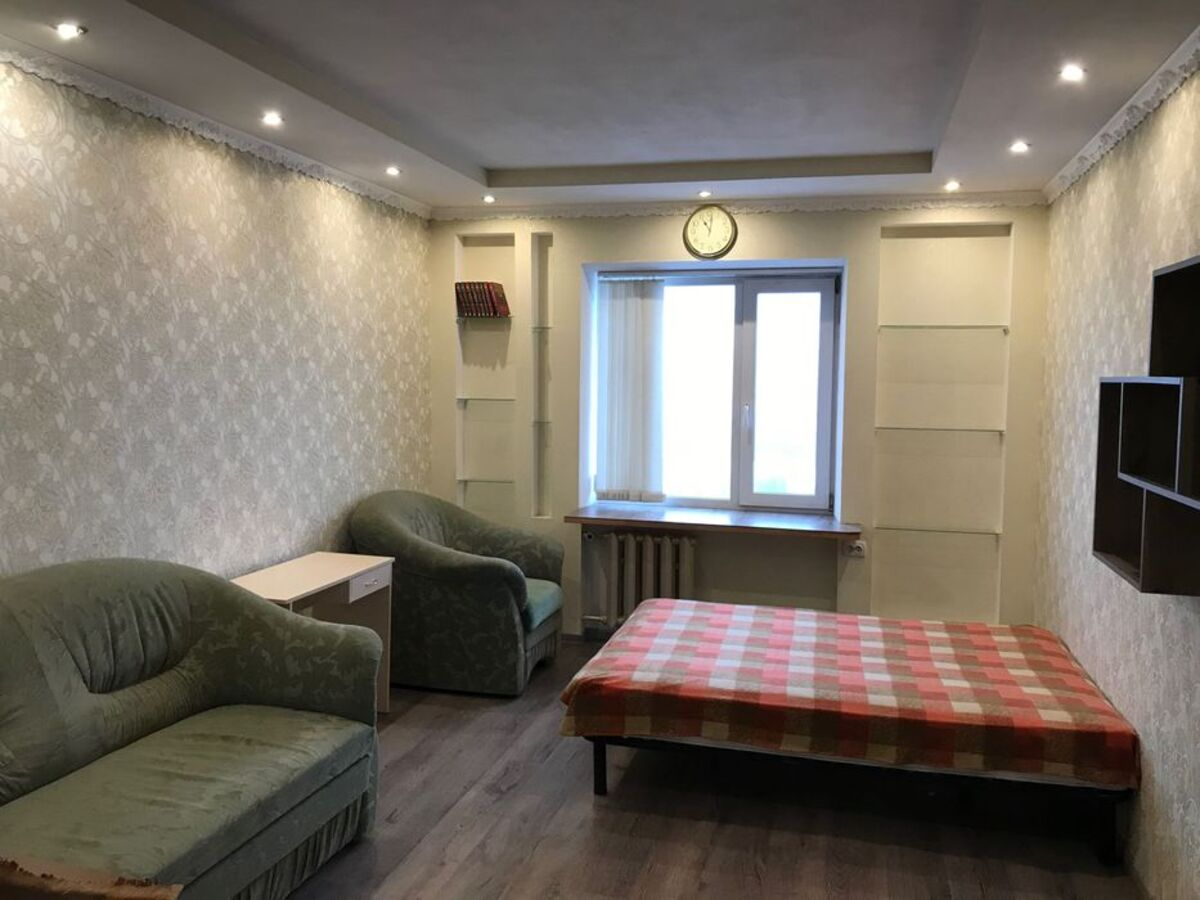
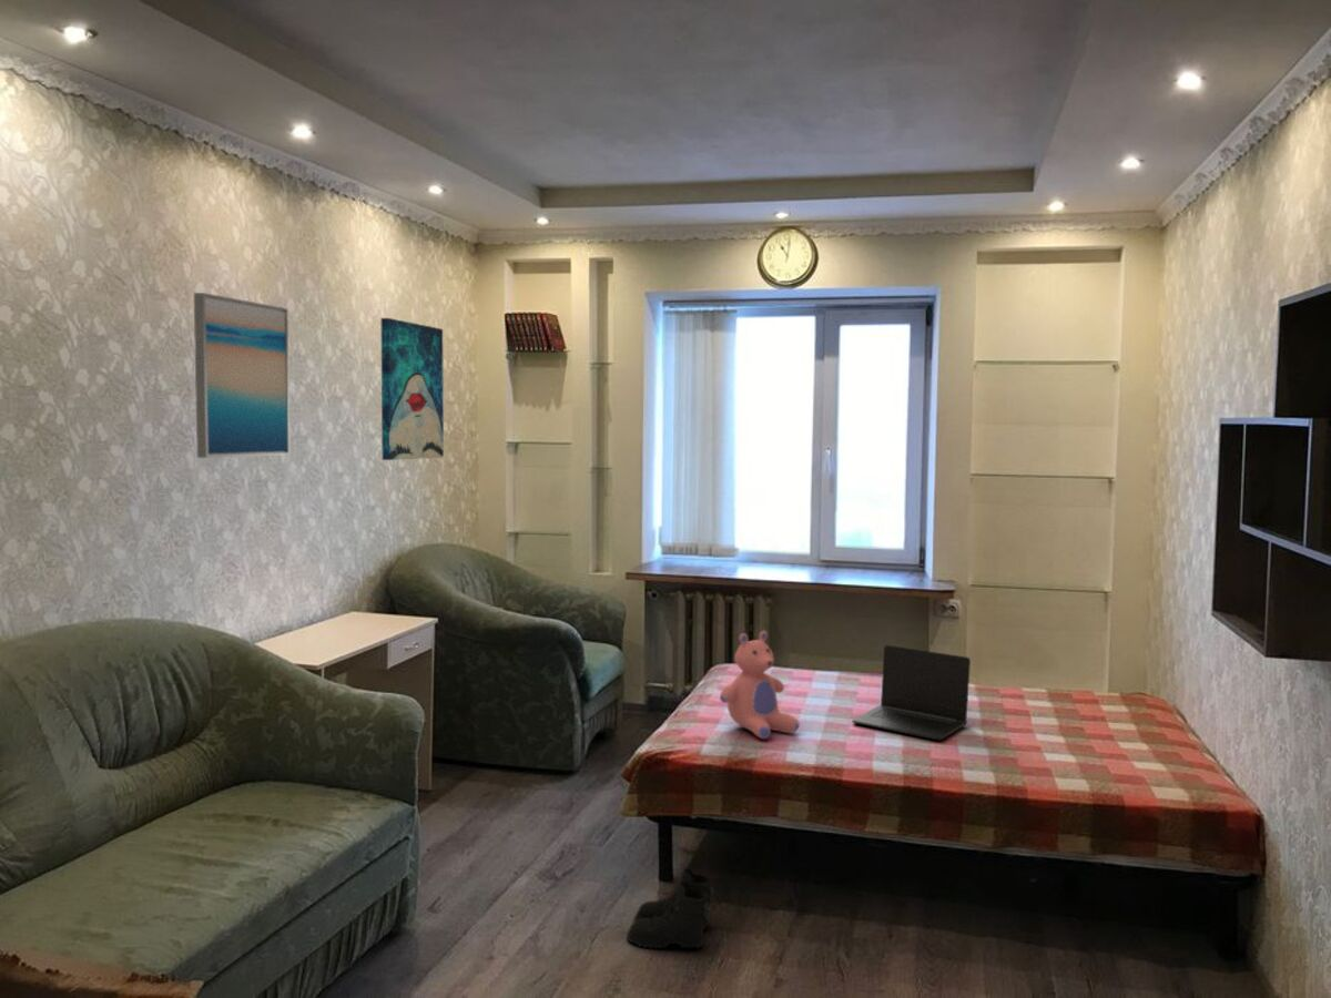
+ teddy bear [719,630,801,740]
+ laptop [851,644,972,741]
+ wall art [379,317,445,461]
+ boots [626,867,715,950]
+ wall art [193,292,291,459]
